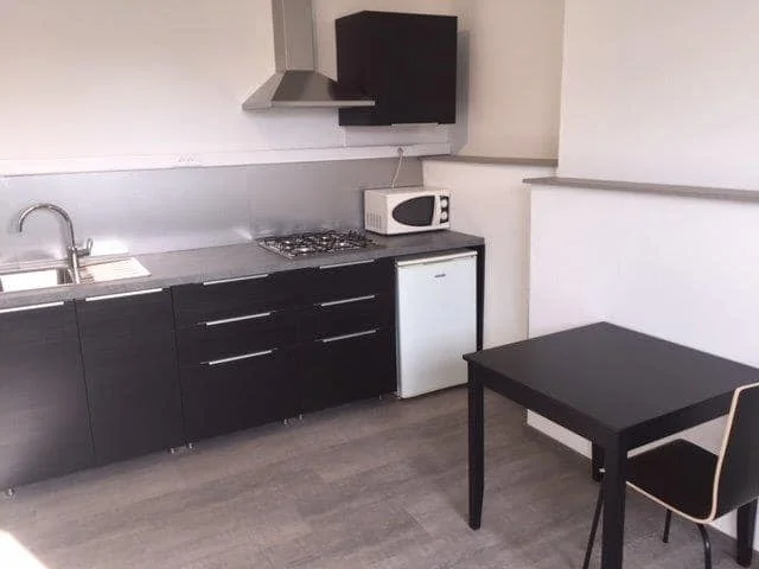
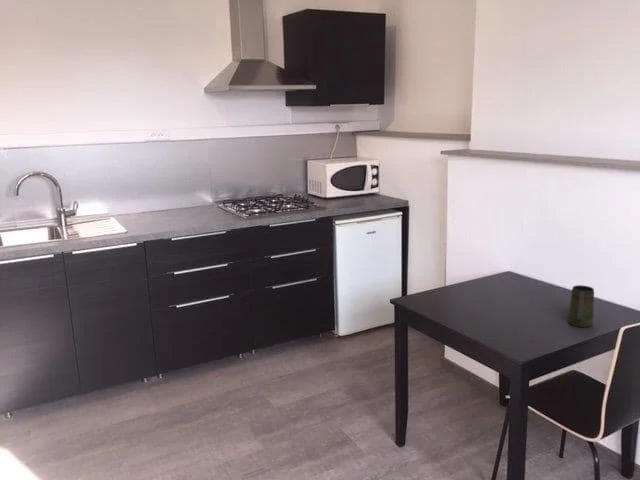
+ mug [567,284,595,328]
